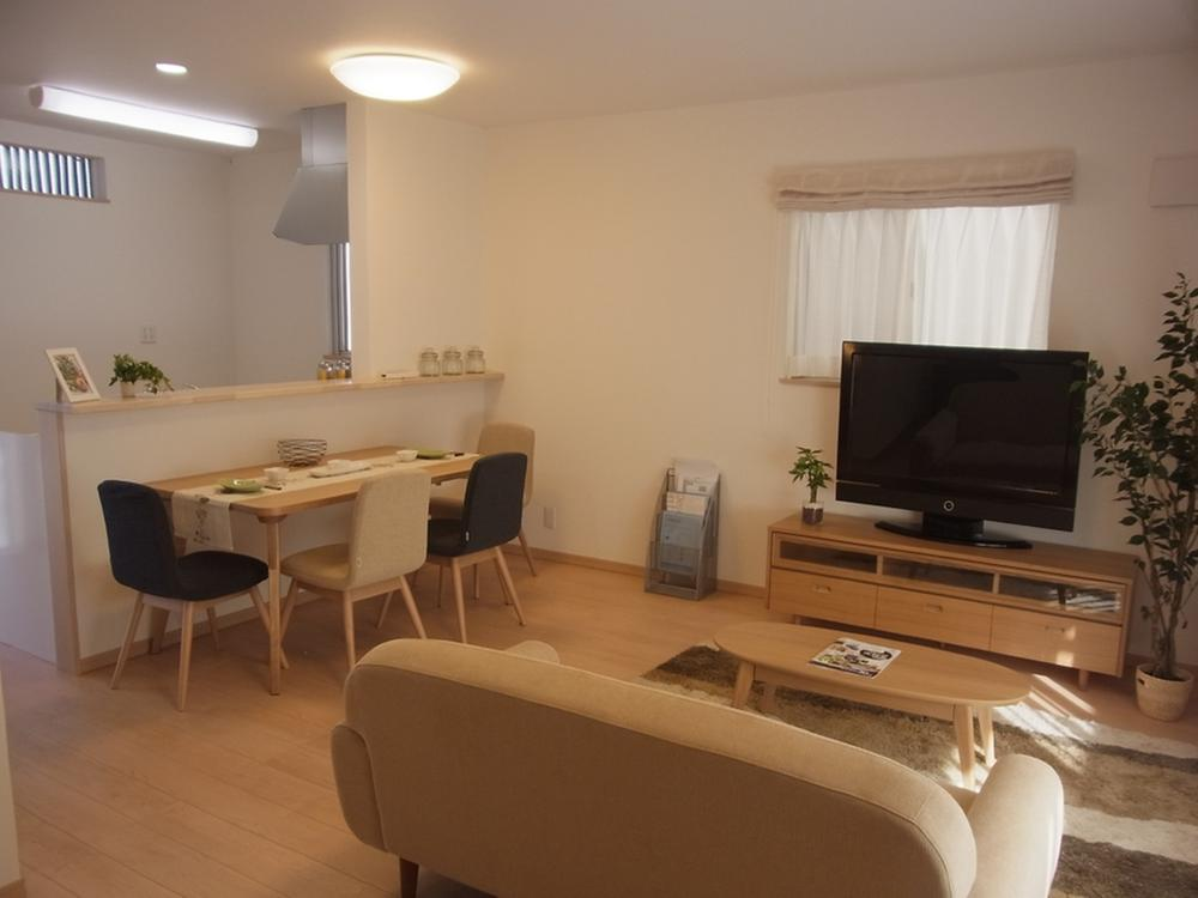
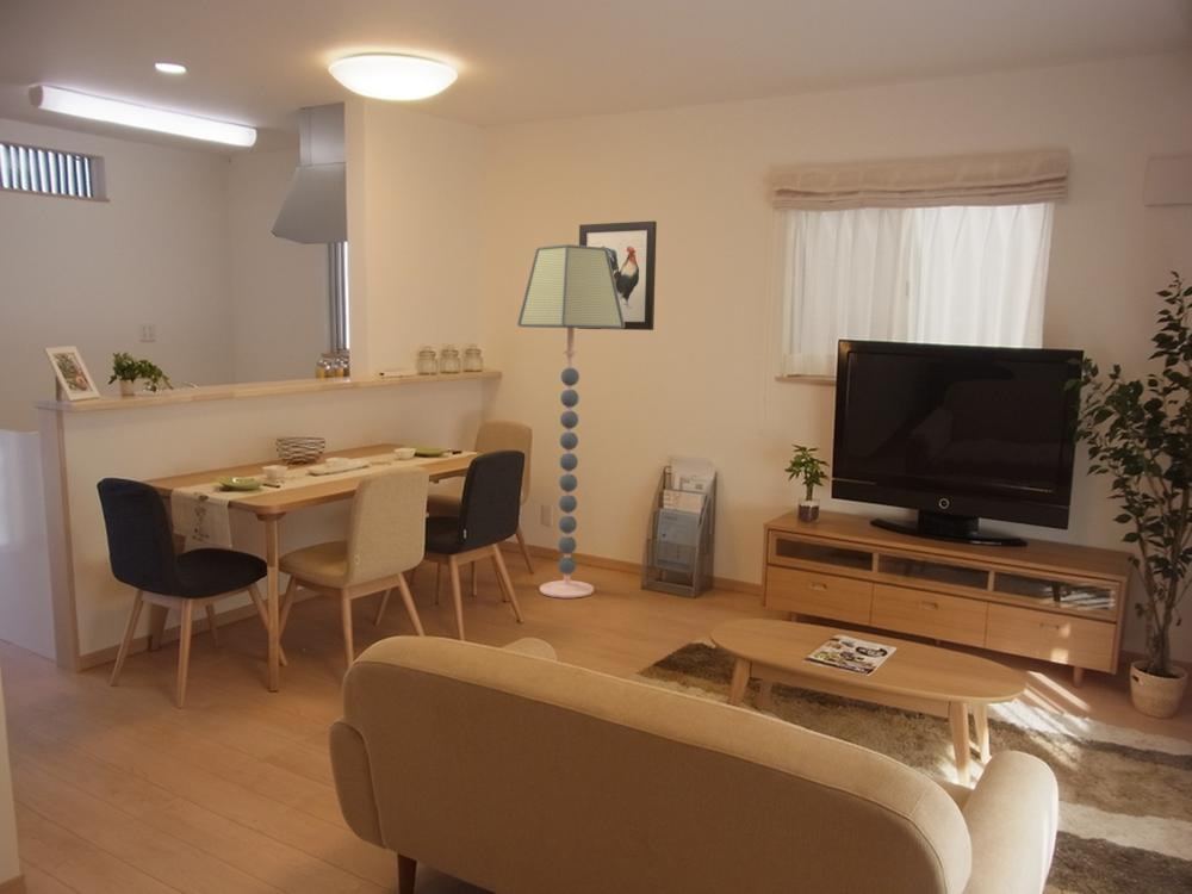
+ floor lamp [516,243,625,600]
+ wall art [577,219,658,331]
